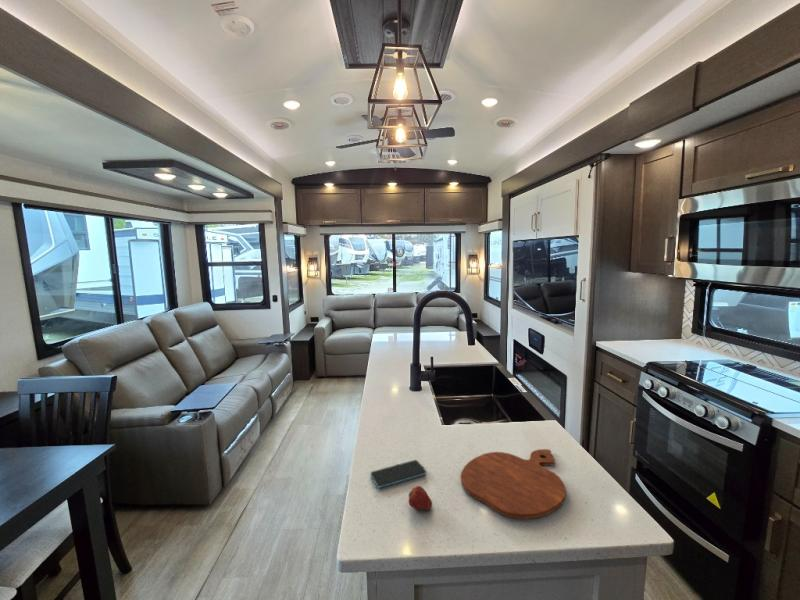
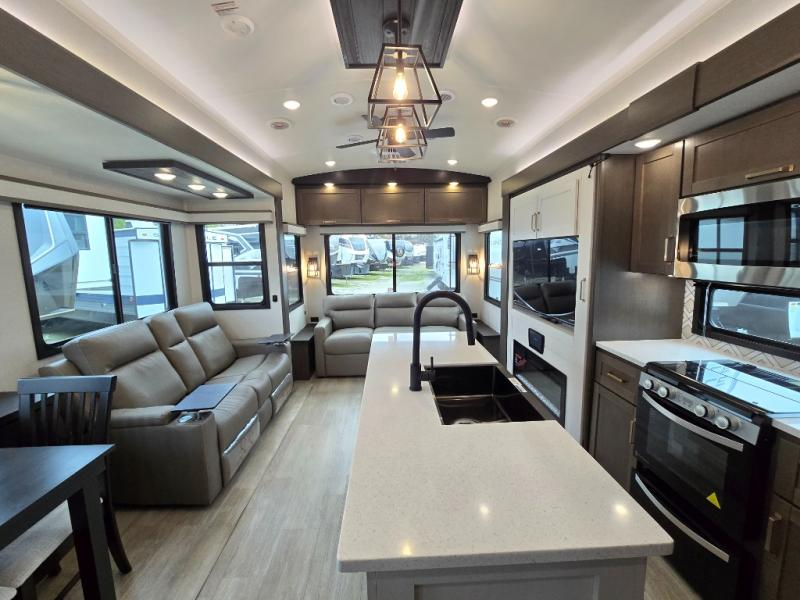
- fruit [408,485,433,511]
- cutting board [460,448,567,520]
- smartphone [369,459,427,489]
